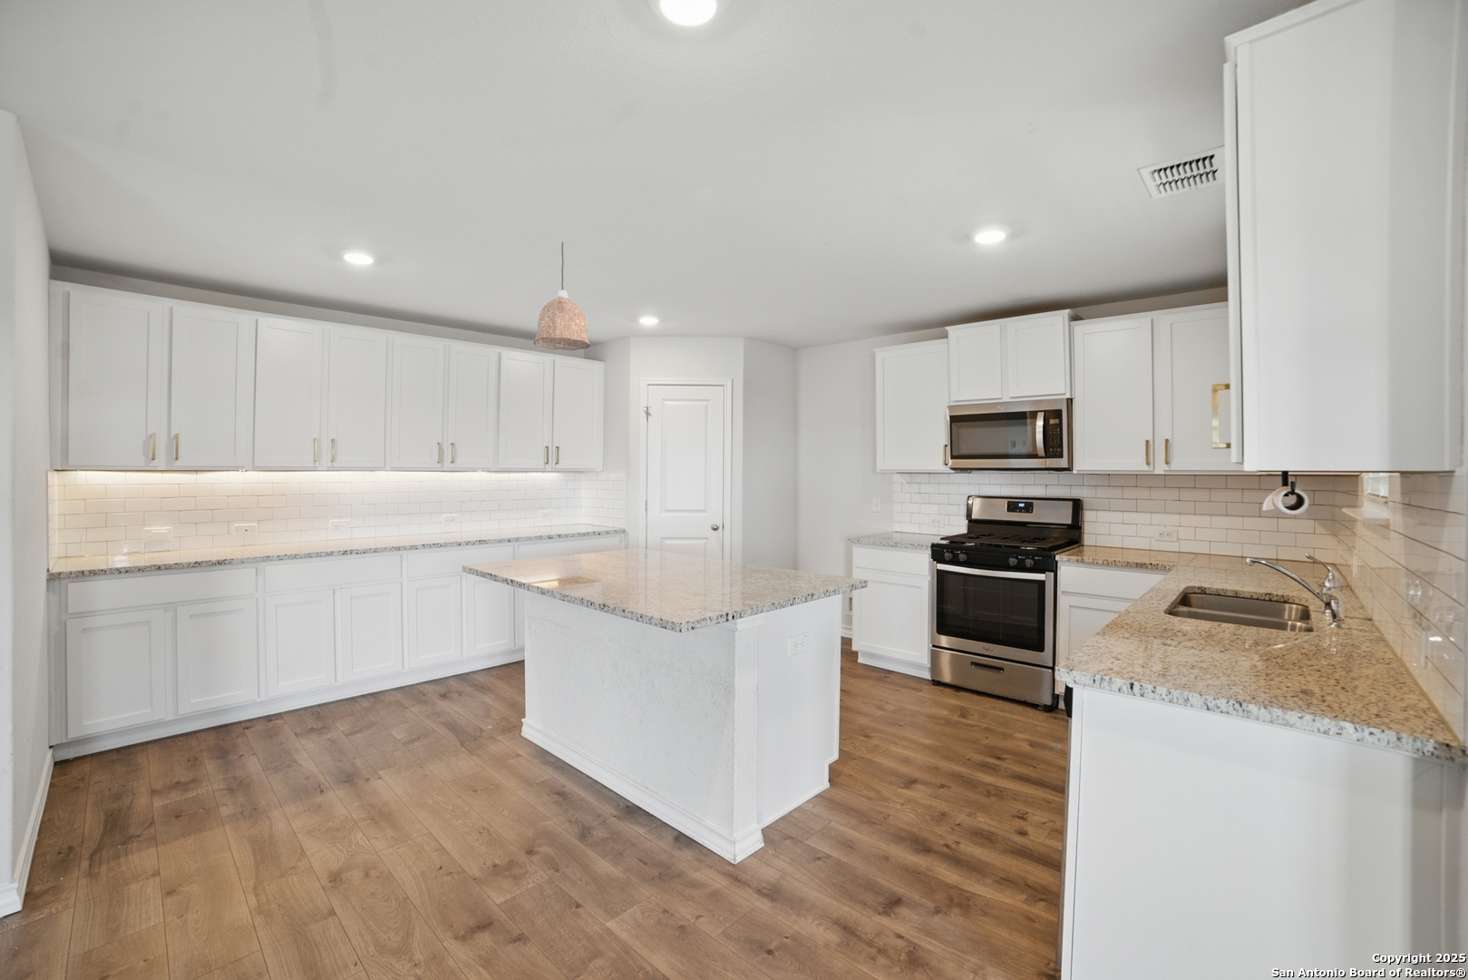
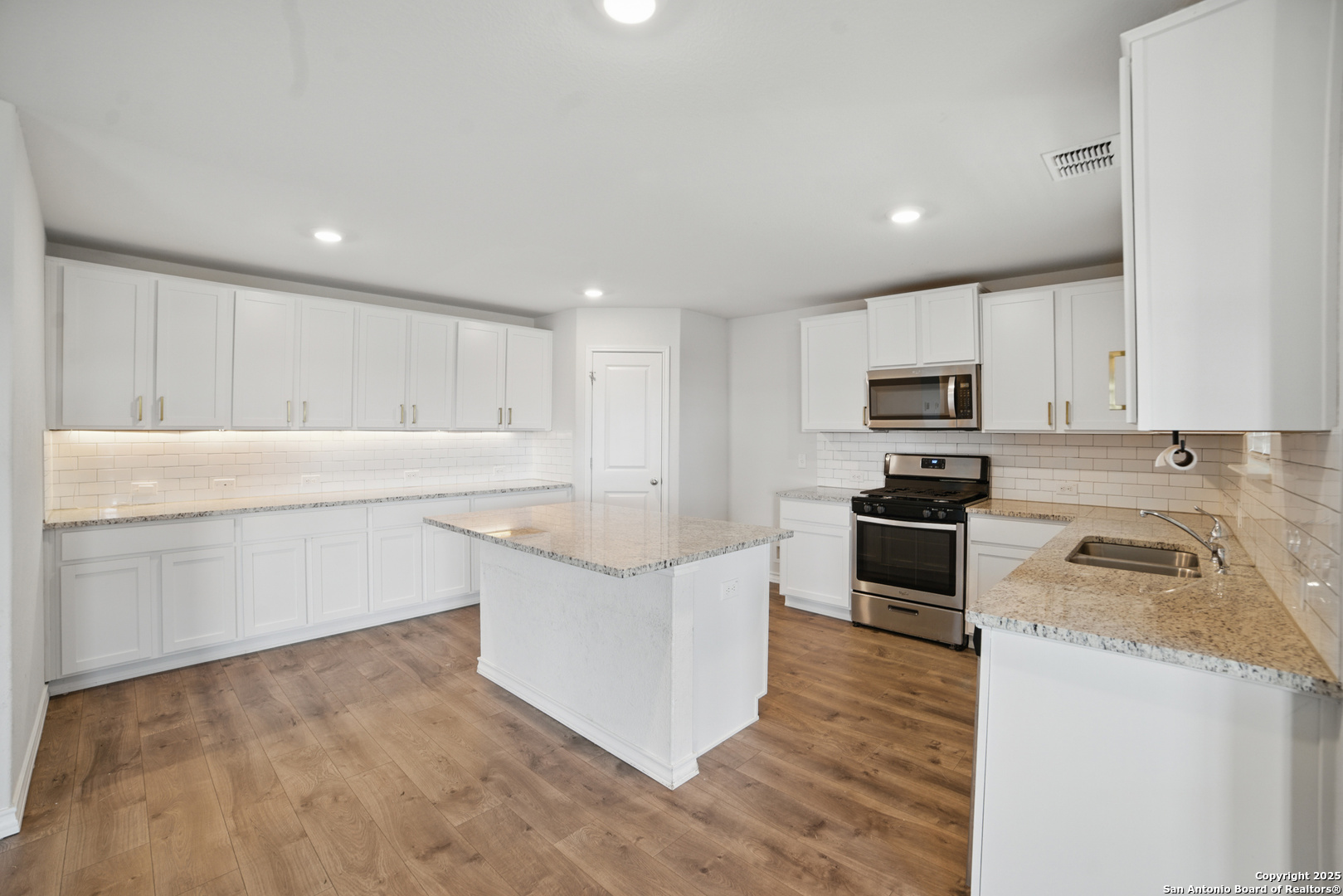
- pendant lamp [533,242,591,351]
